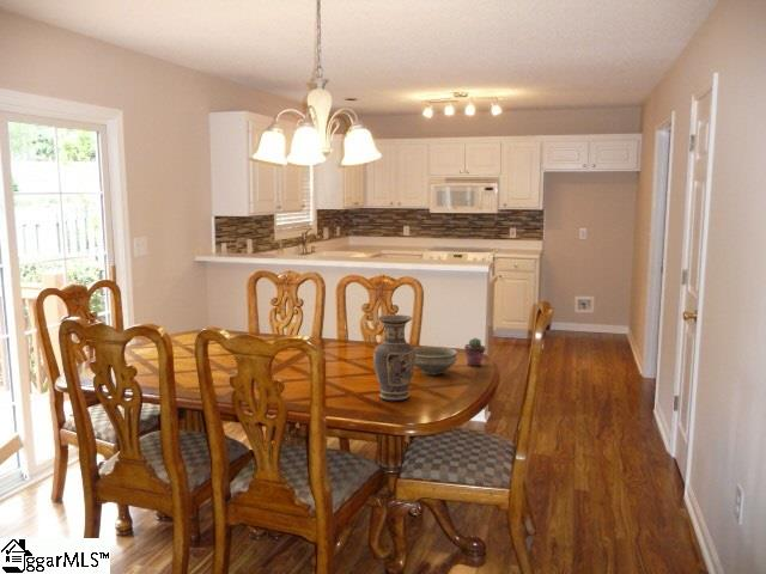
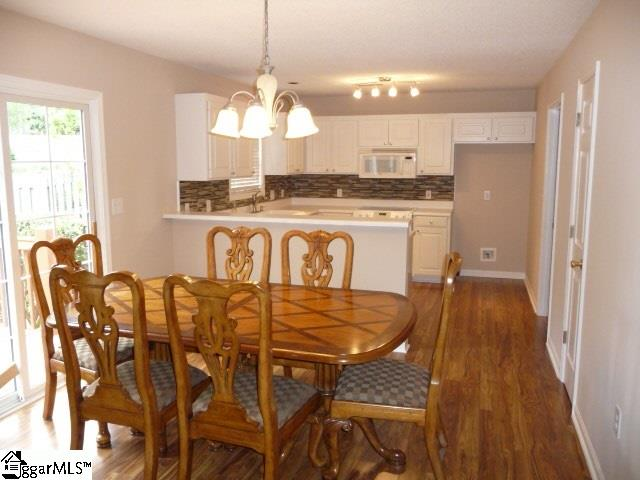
- bowl [413,346,458,375]
- vase [372,313,415,403]
- potted succulent [463,337,487,367]
